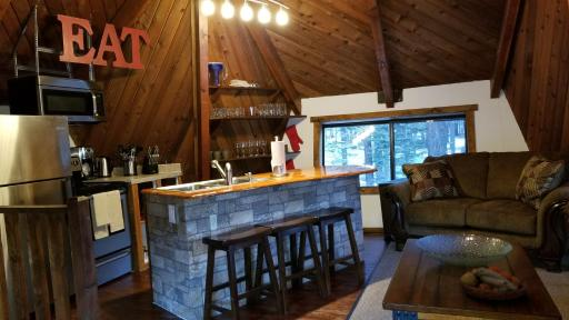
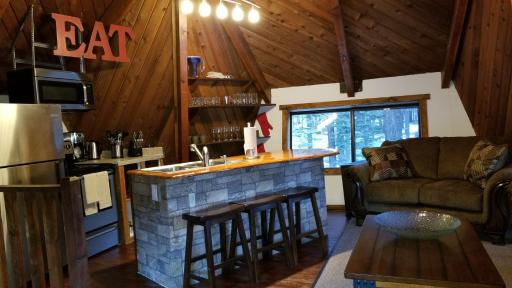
- fruit bowl [458,266,528,302]
